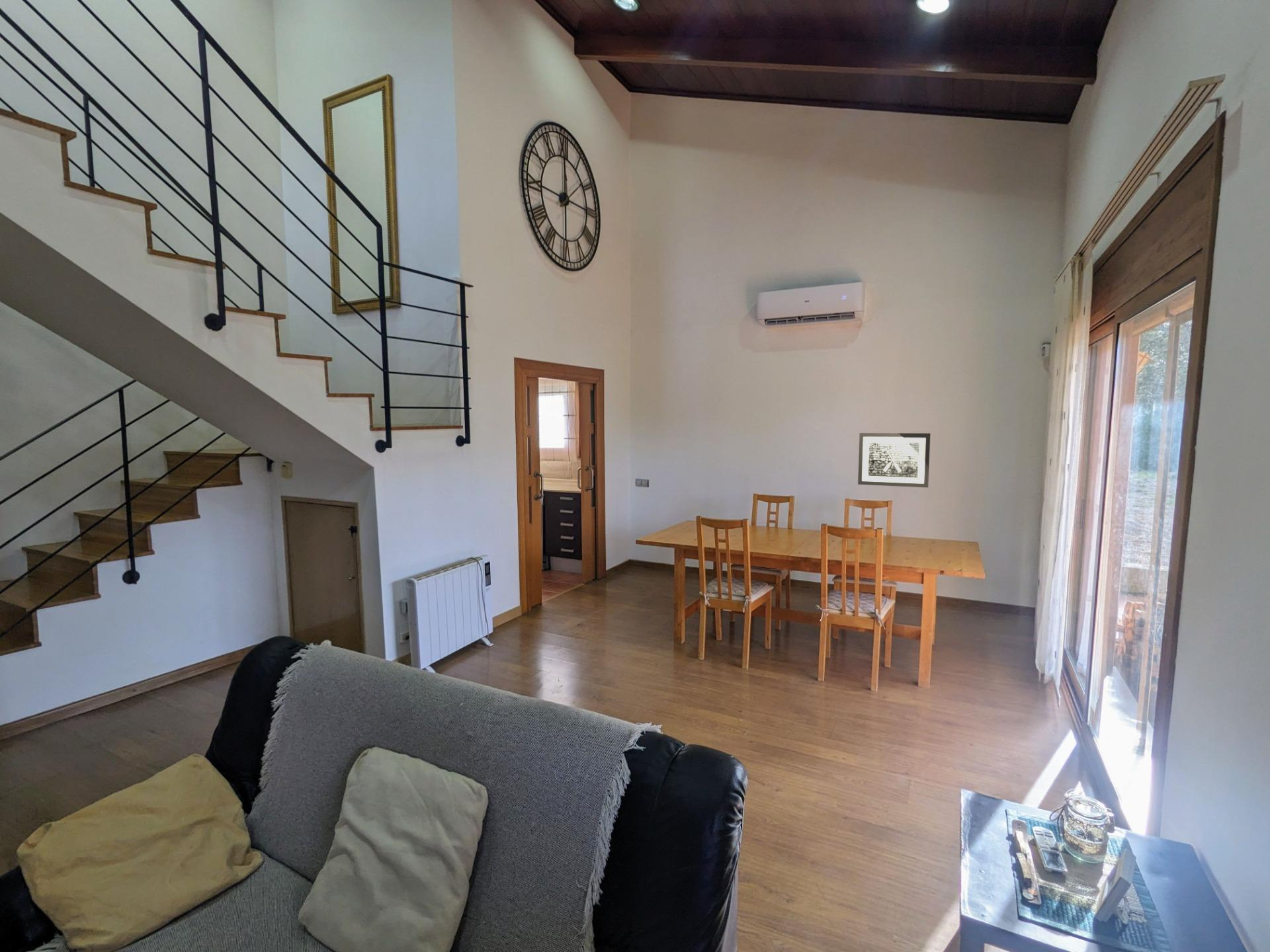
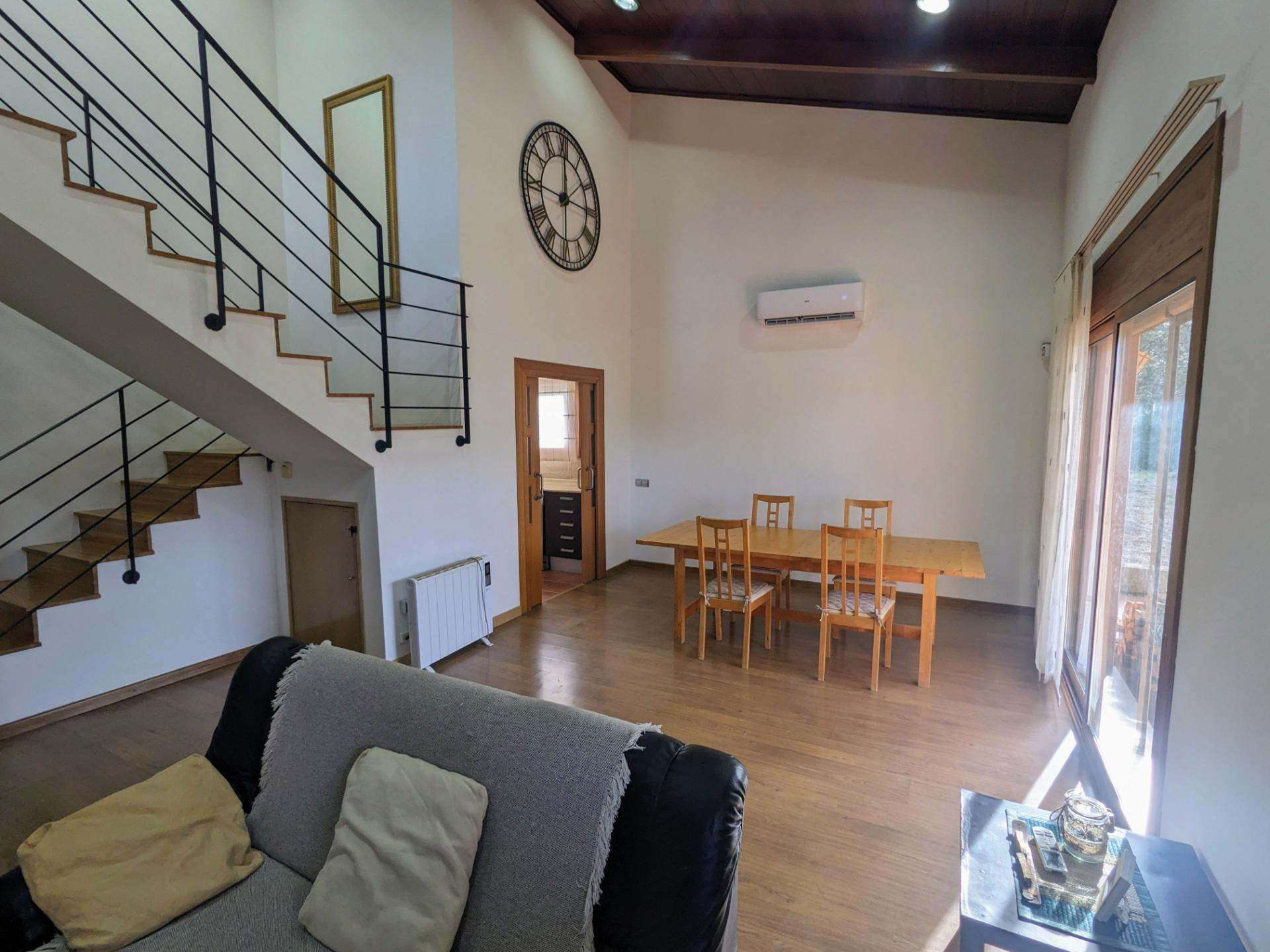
- wall art [857,432,931,488]
